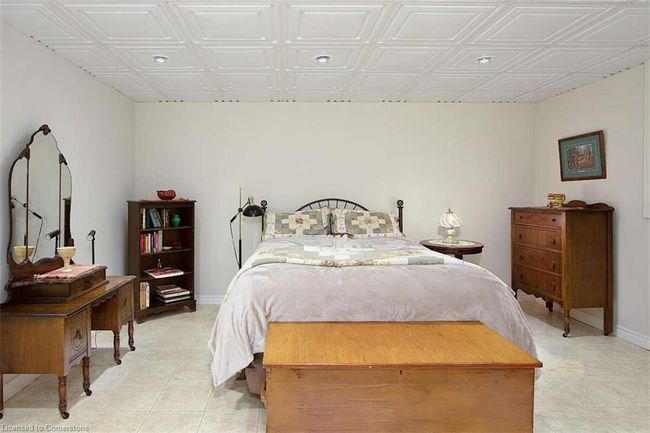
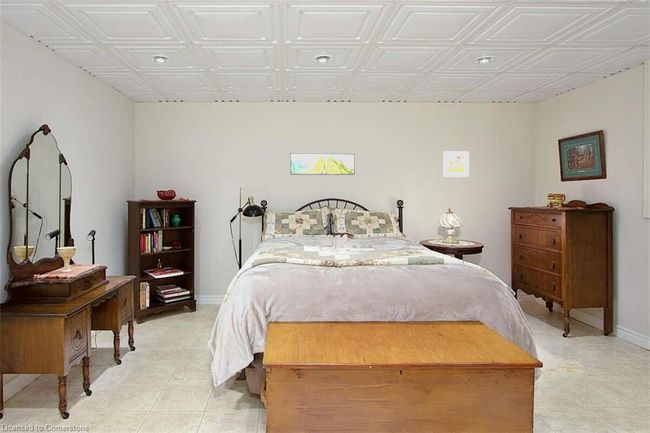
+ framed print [443,150,470,178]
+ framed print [289,152,356,176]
